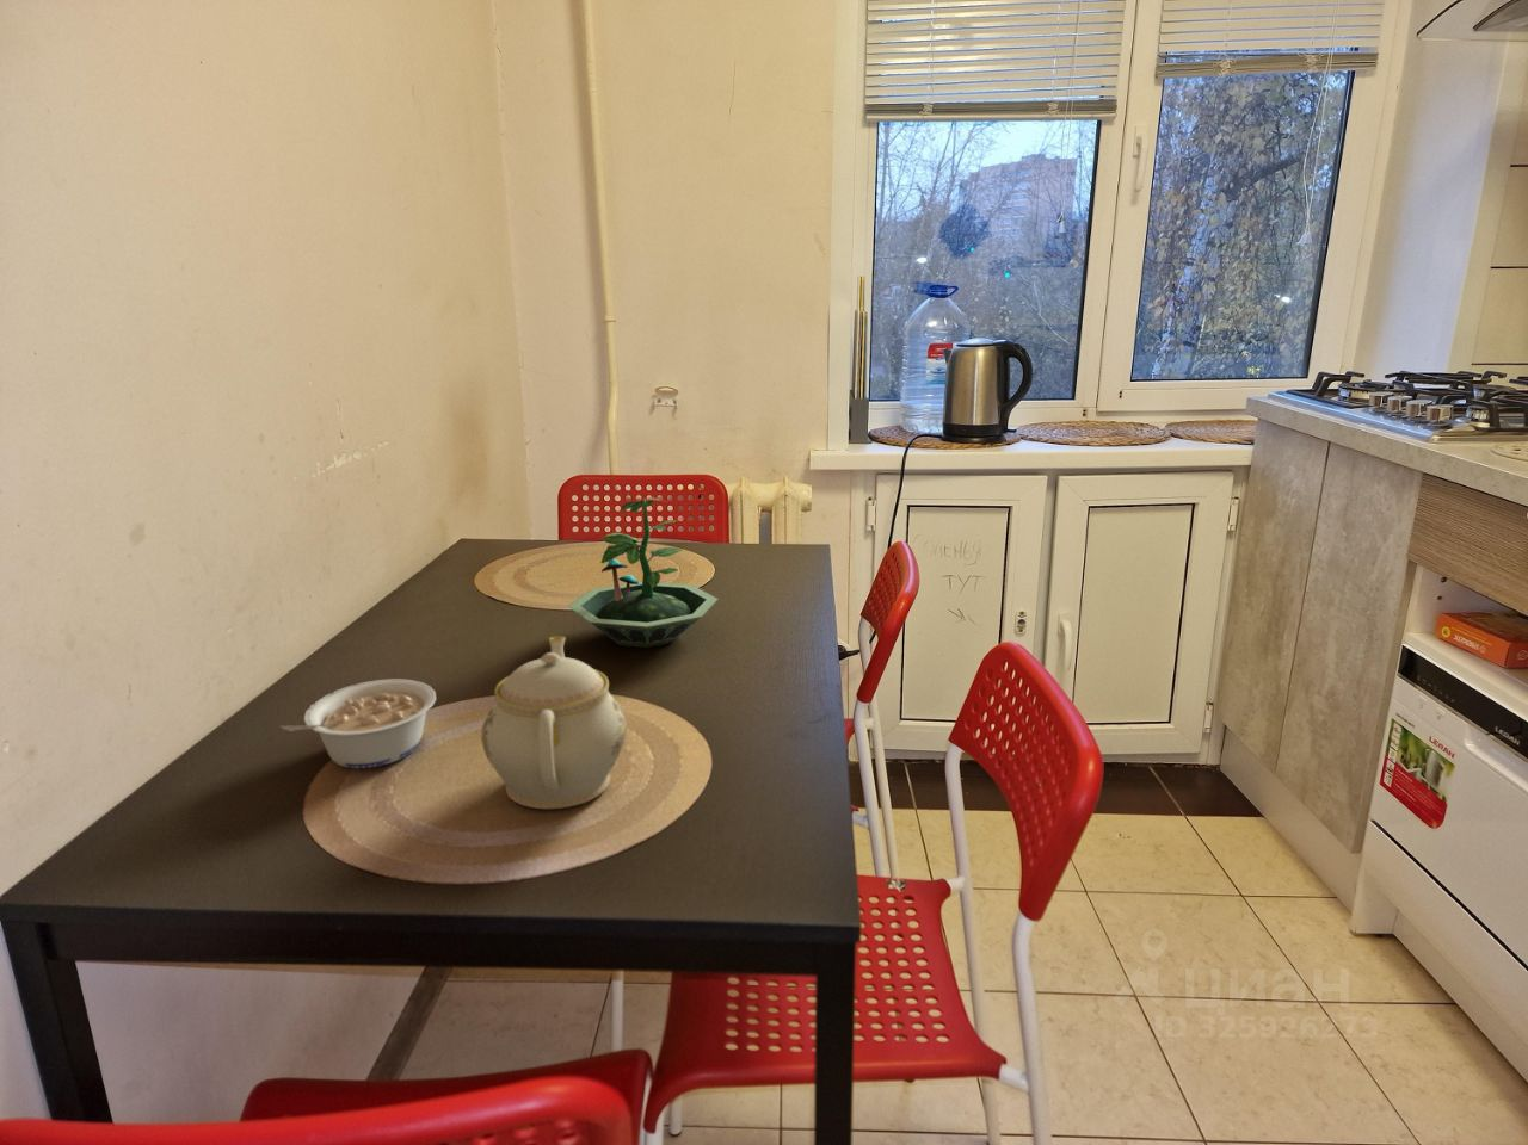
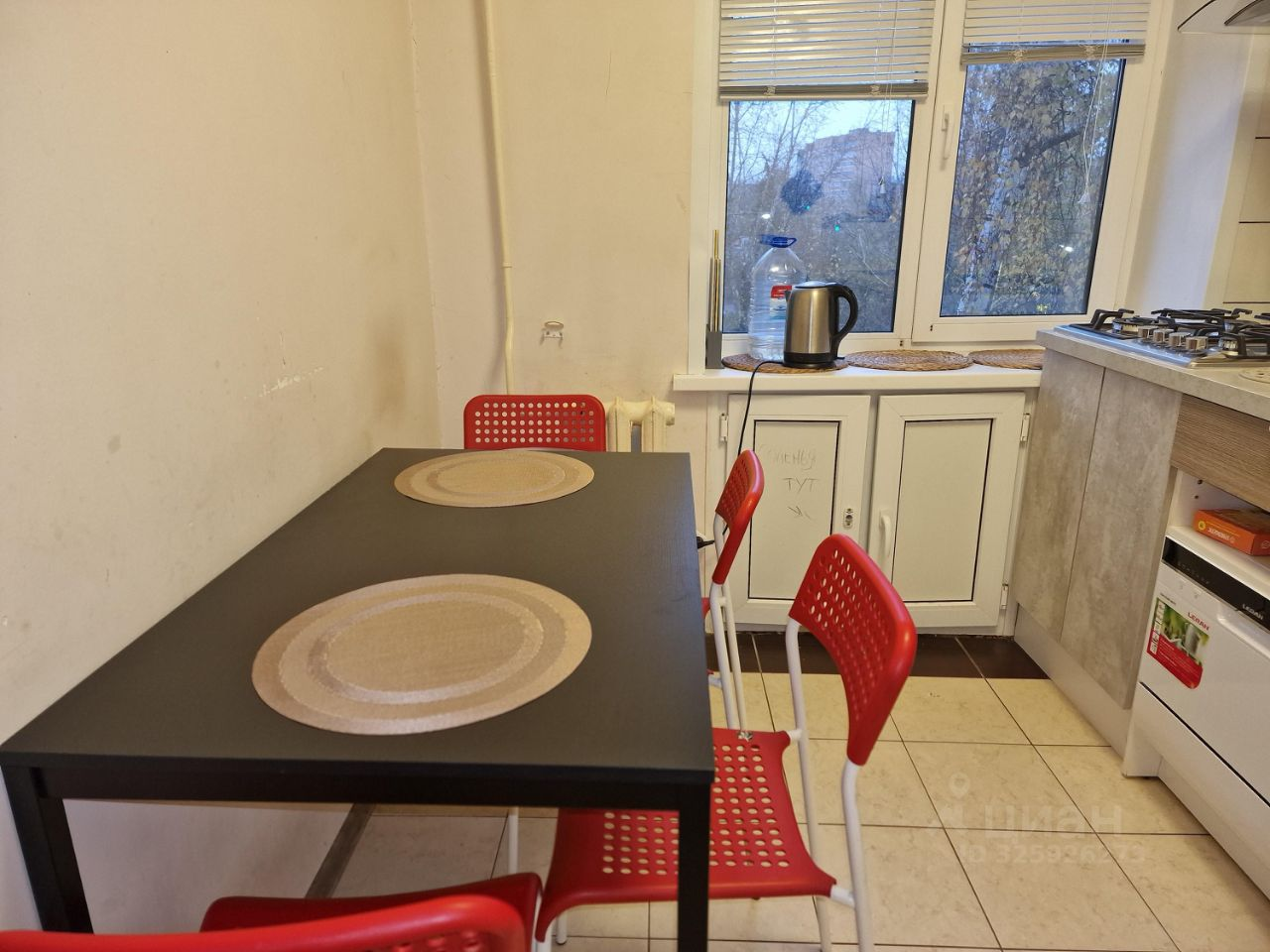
- terrarium [567,497,719,648]
- legume [279,677,437,770]
- teapot [480,636,628,809]
